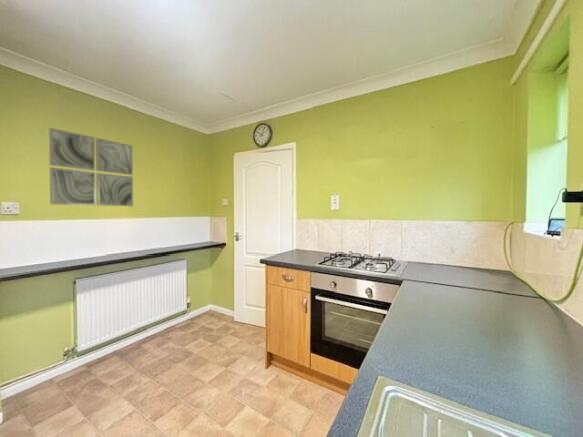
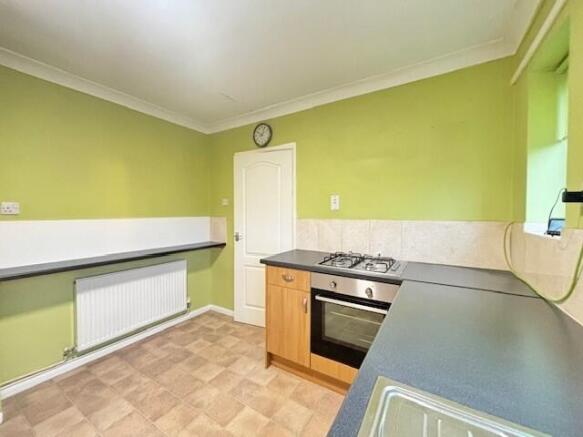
- wall art [48,127,134,207]
